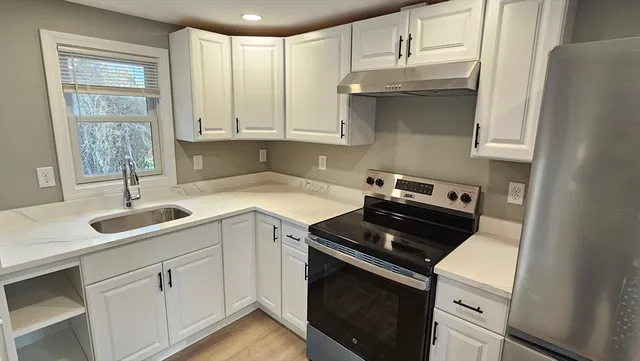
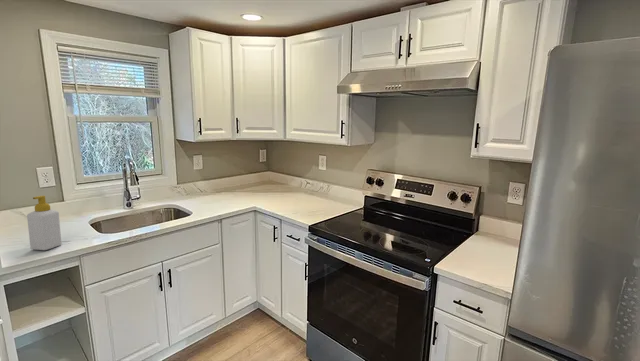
+ soap bottle [26,195,63,251]
